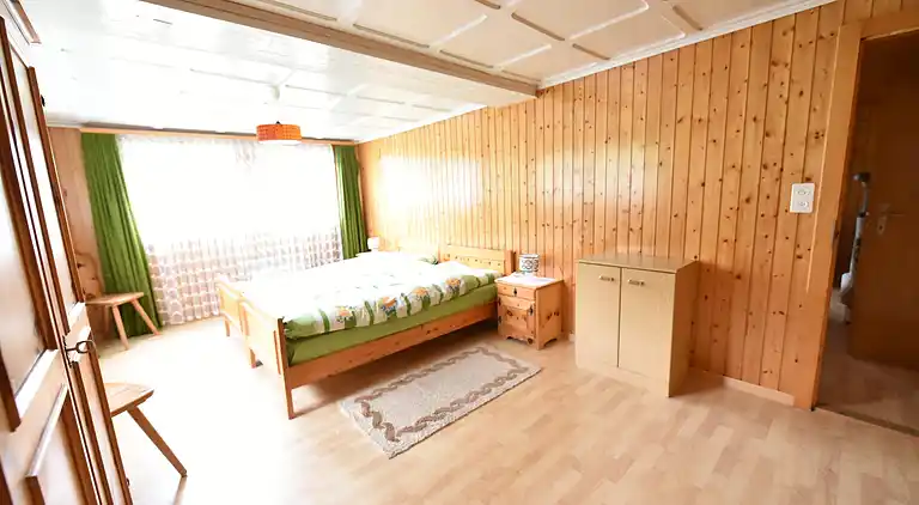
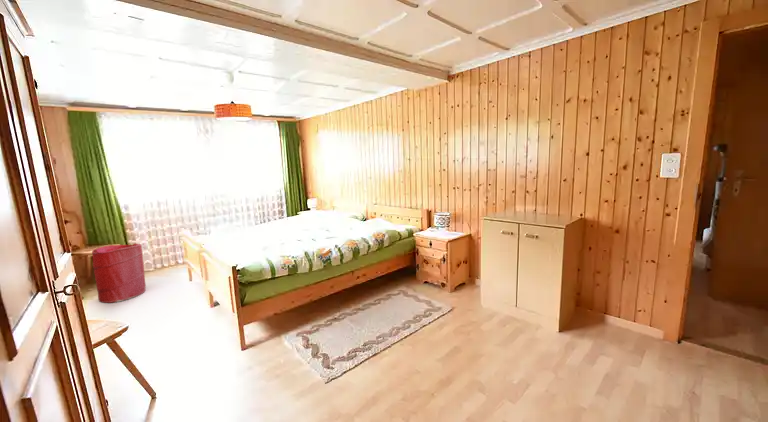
+ laundry hamper [91,243,147,304]
